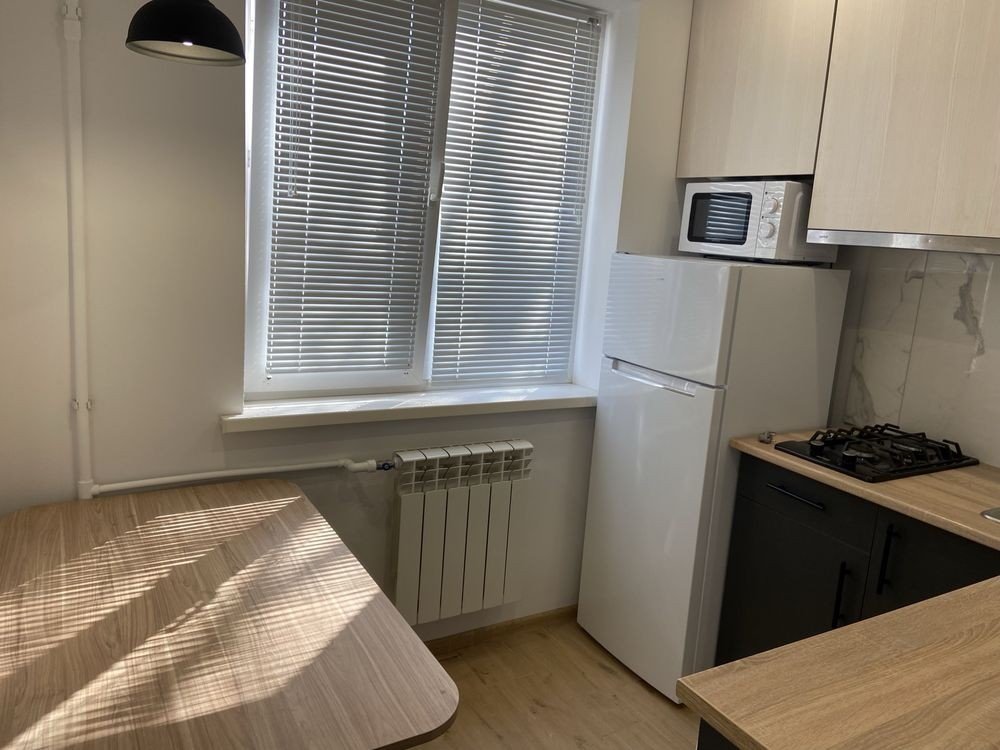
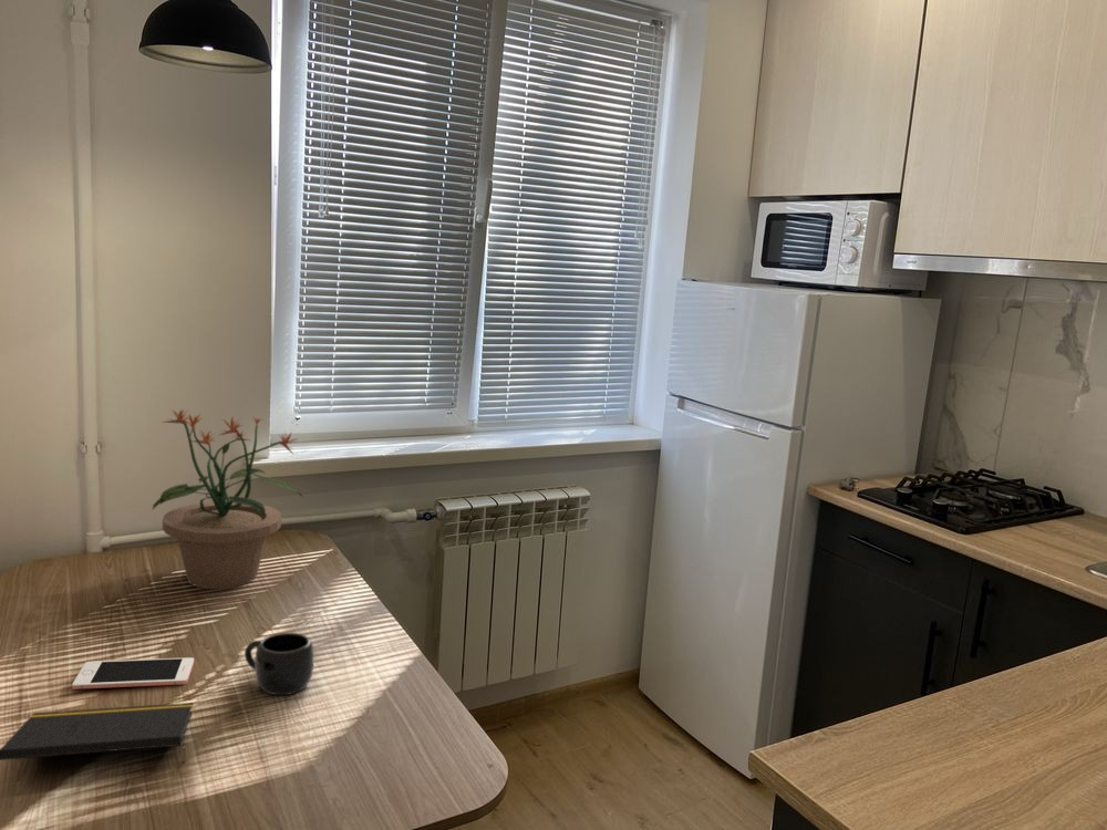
+ potted plant [151,408,303,590]
+ mug [244,632,315,696]
+ notepad [0,702,195,764]
+ cell phone [71,656,195,691]
